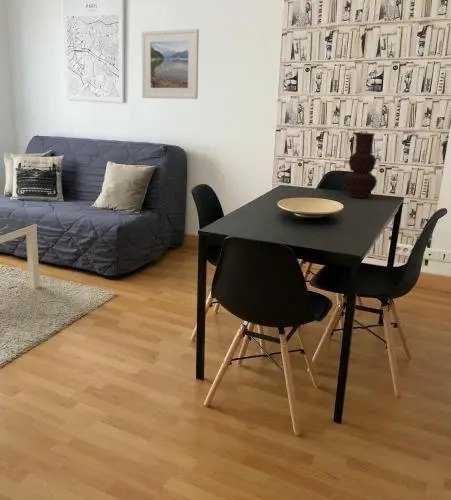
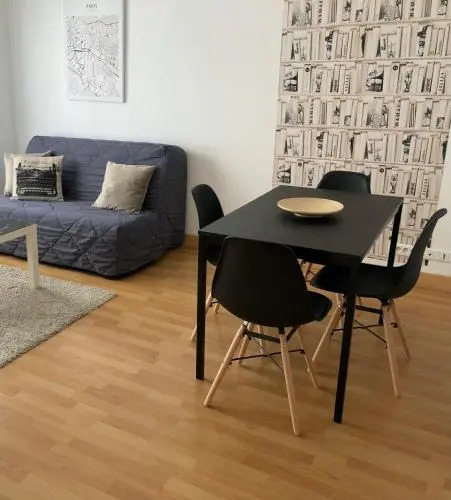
- vase [343,132,378,199]
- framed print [141,28,200,100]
